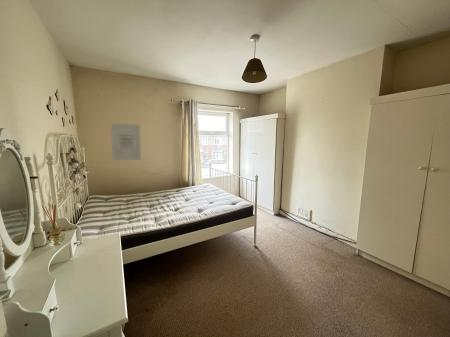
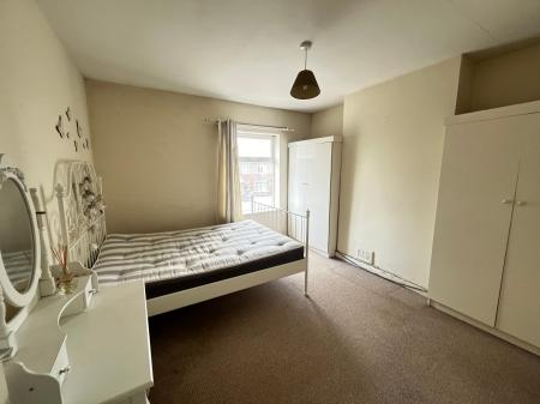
- wall art [110,122,142,162]
